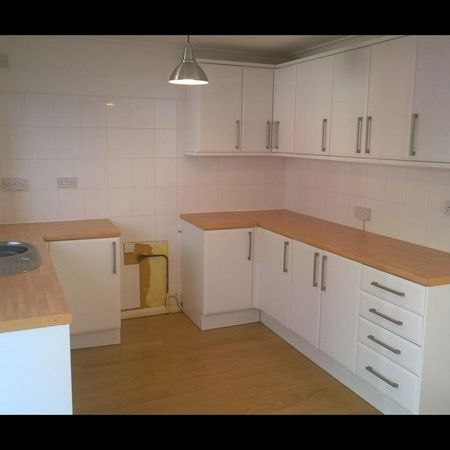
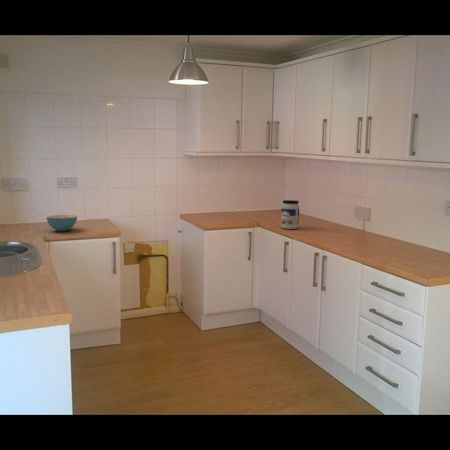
+ jar [280,199,300,230]
+ cereal bowl [46,214,78,232]
